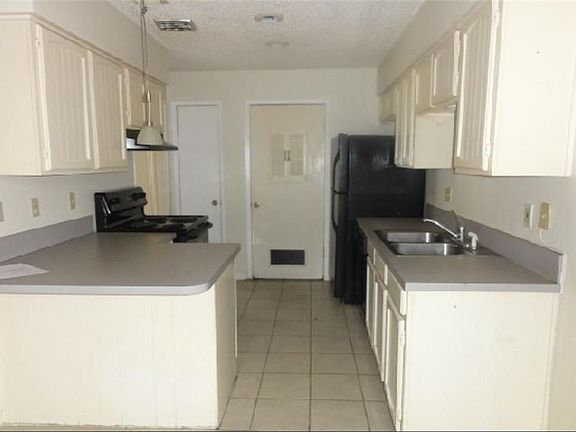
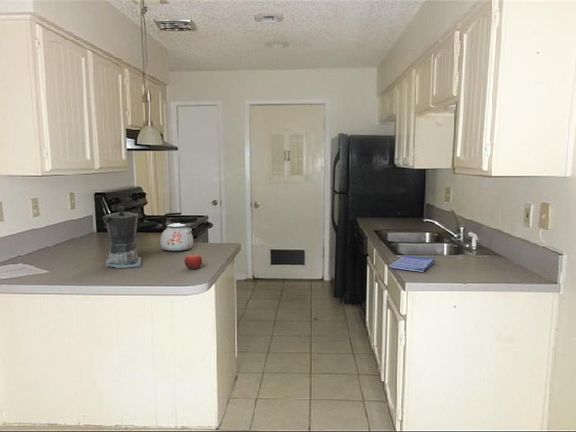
+ kettle [159,212,194,252]
+ coffee maker [102,205,142,269]
+ dish towel [388,255,435,273]
+ fruit [184,252,203,270]
